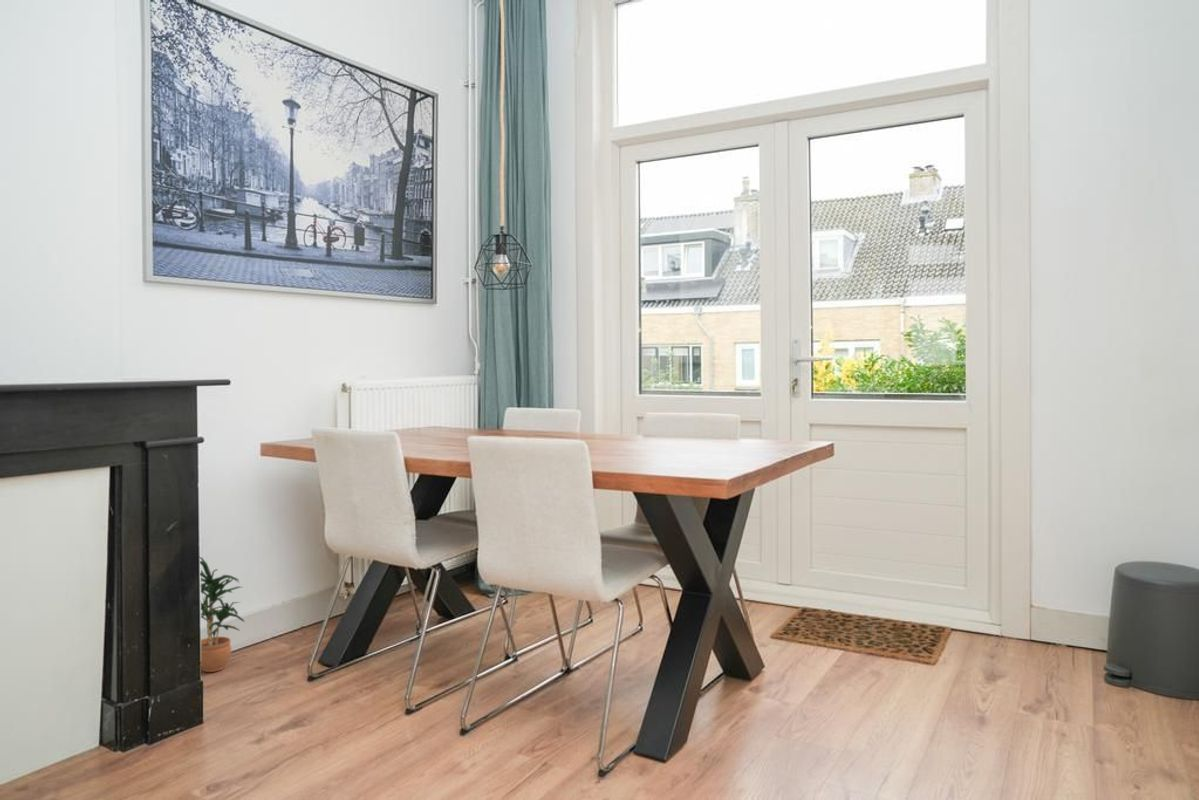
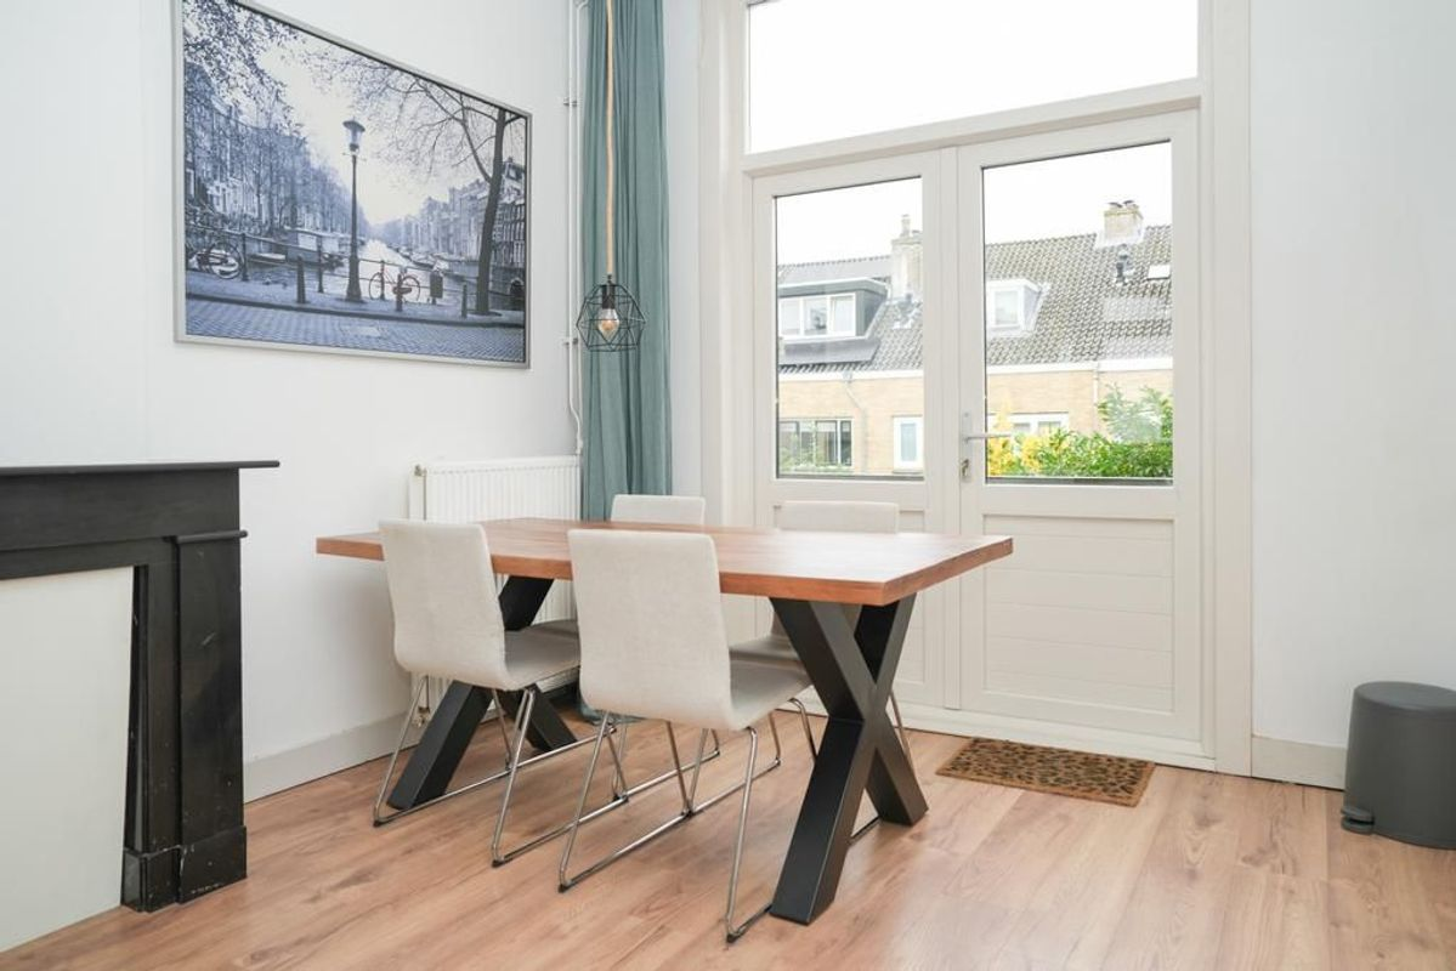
- potted plant [199,556,246,673]
